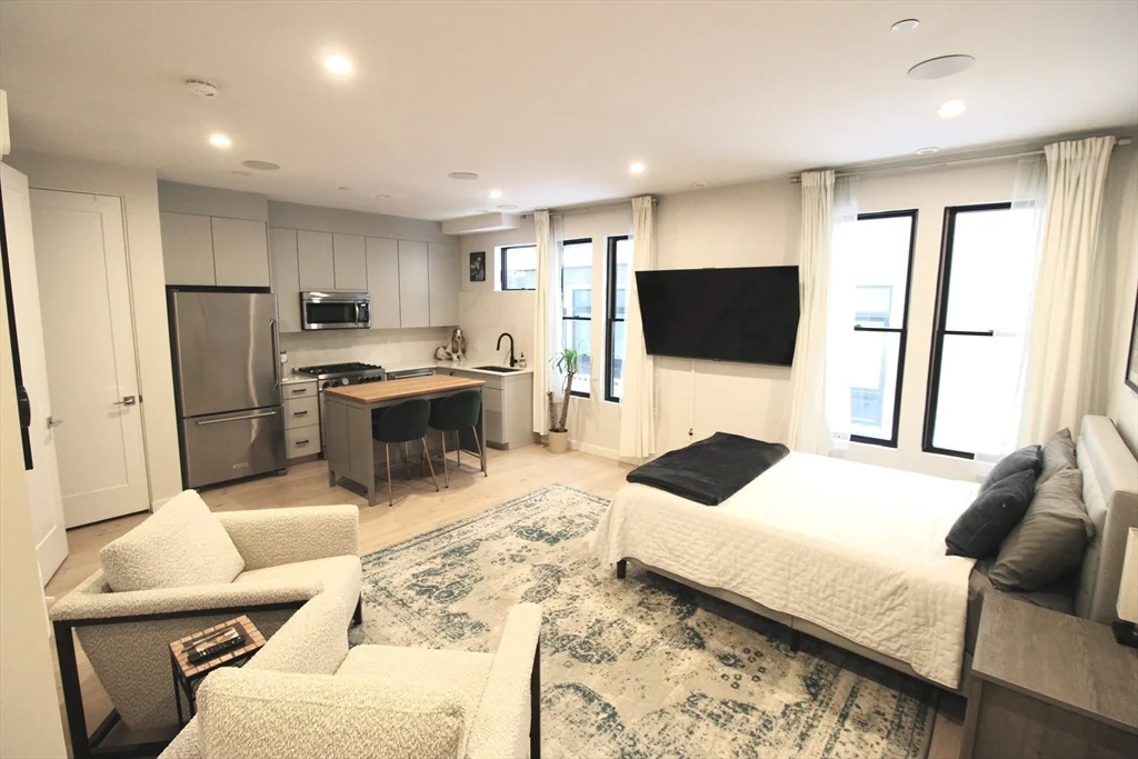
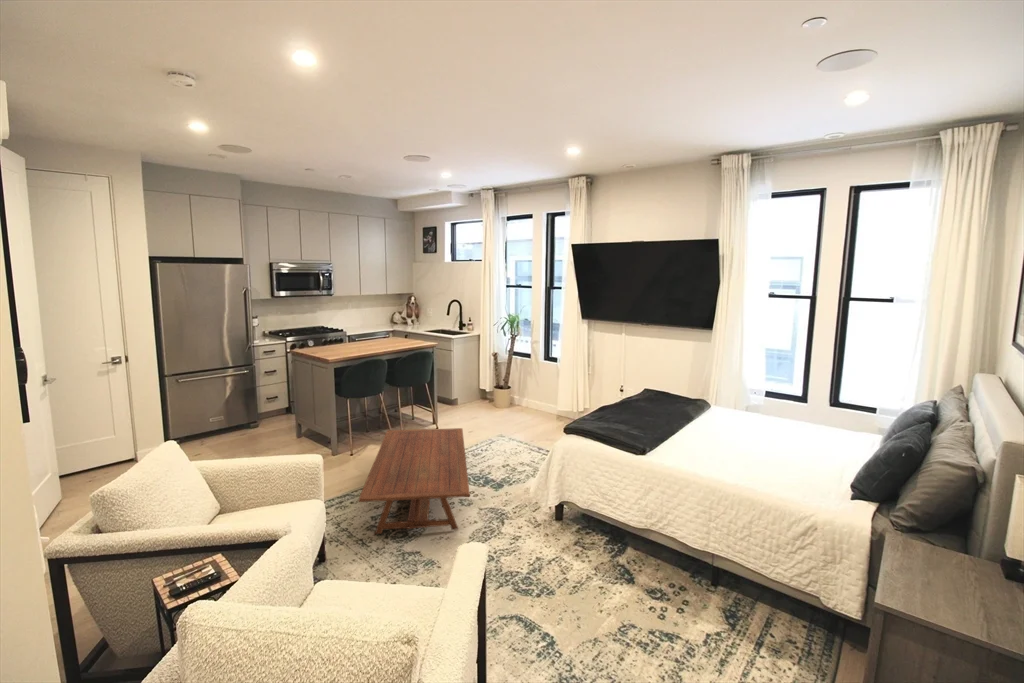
+ coffee table [357,427,471,535]
